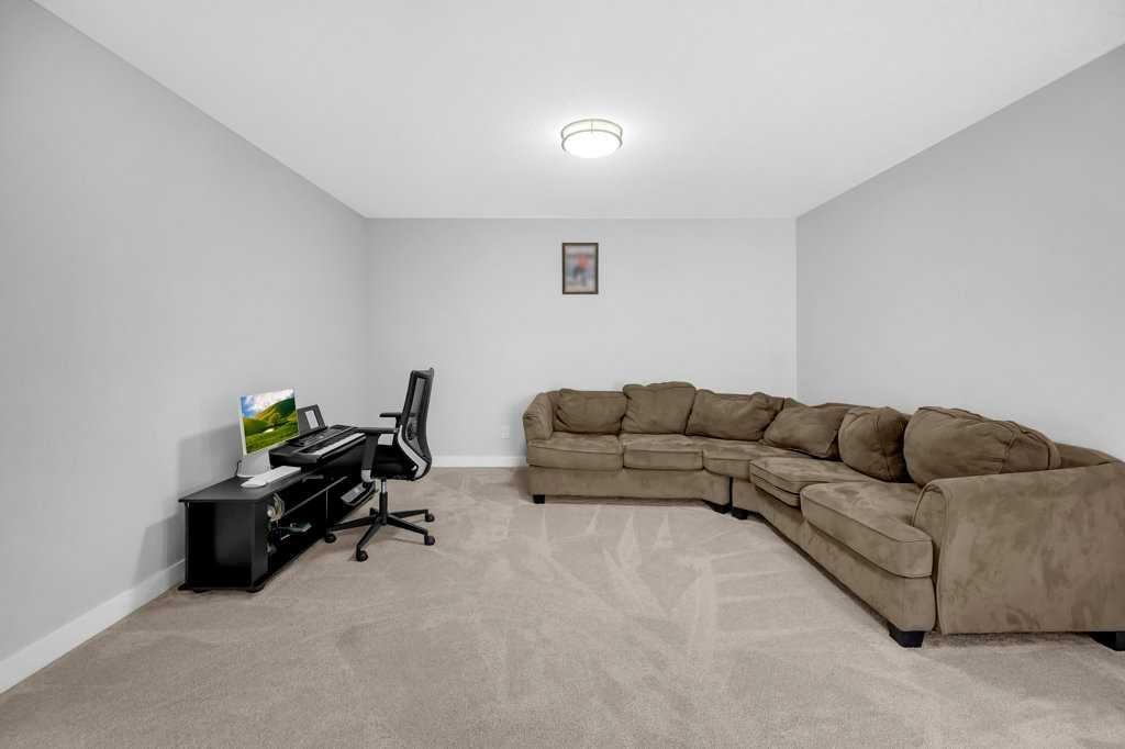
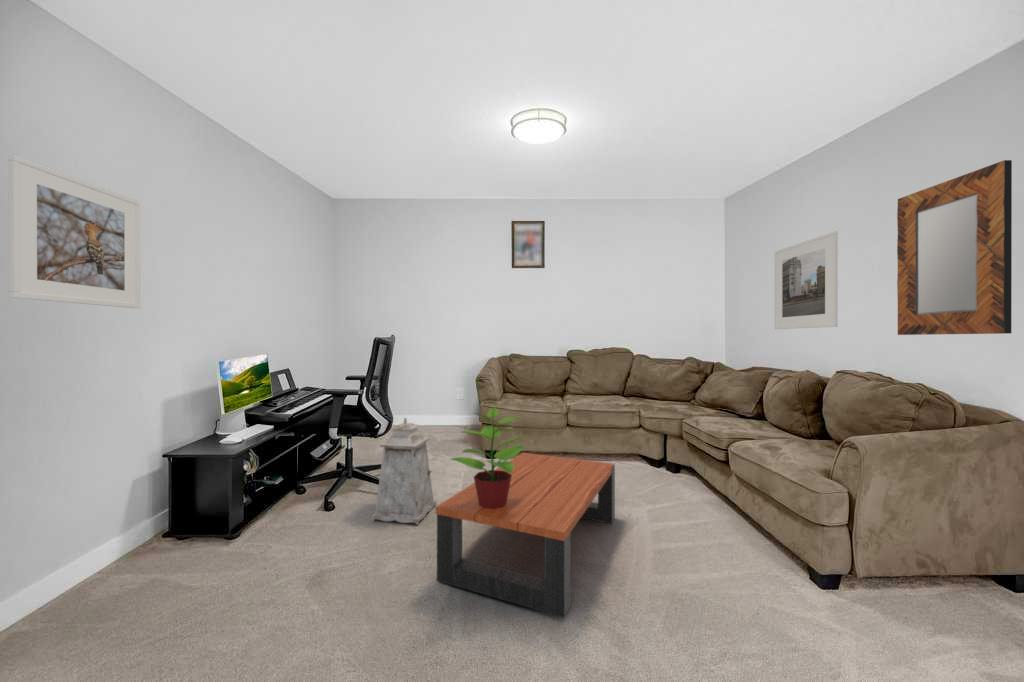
+ coffee table [435,452,616,619]
+ lantern [371,417,437,526]
+ home mirror [896,159,1013,336]
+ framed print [8,154,141,309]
+ potted plant [450,406,525,509]
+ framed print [774,230,839,330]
